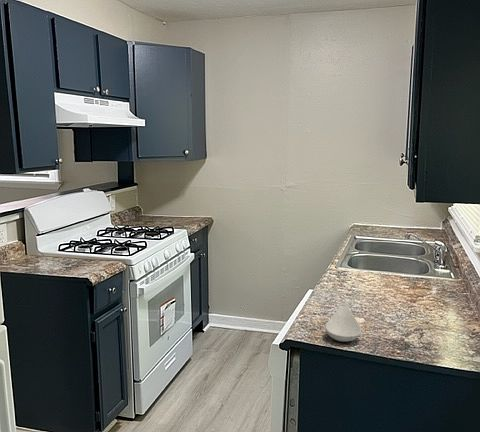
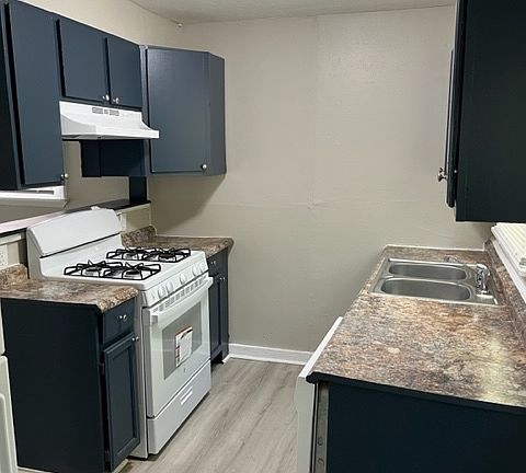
- spoon rest [324,305,363,343]
